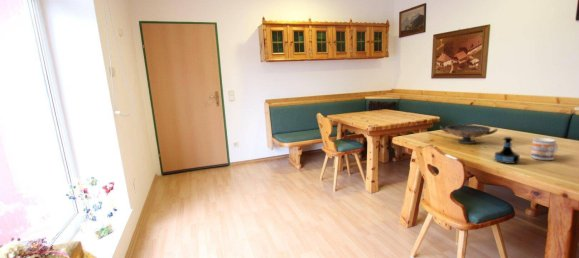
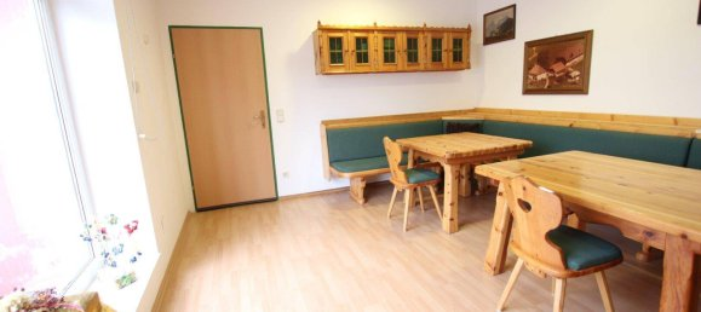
- tequila bottle [494,136,521,165]
- mug [530,137,559,161]
- decorative bowl [439,124,499,145]
